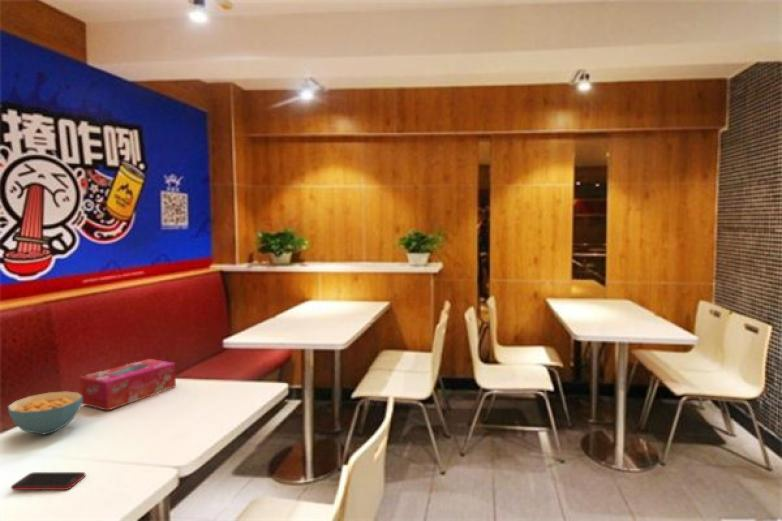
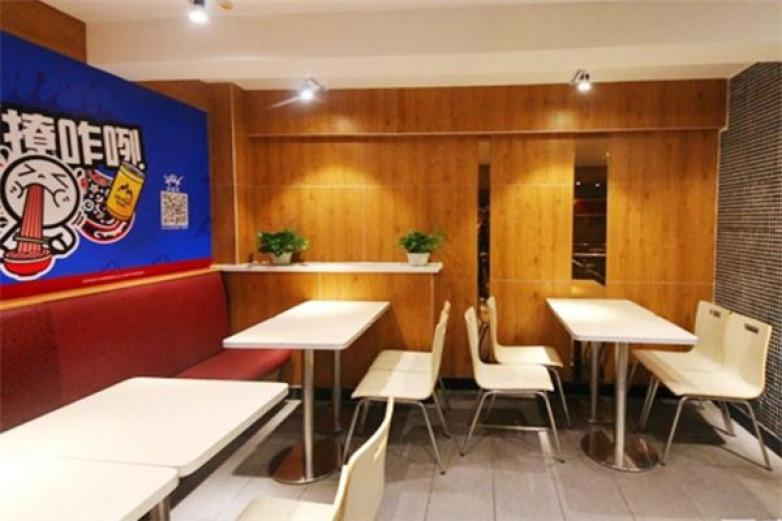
- cell phone [10,471,86,491]
- tissue box [78,358,177,412]
- cereal bowl [7,390,82,436]
